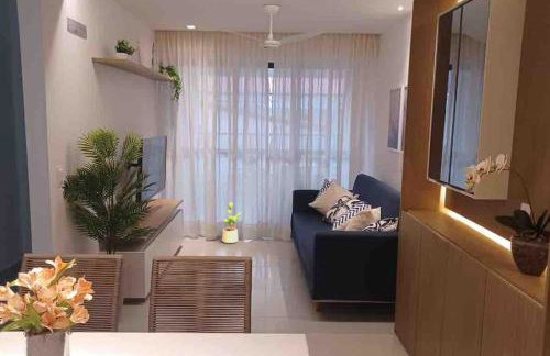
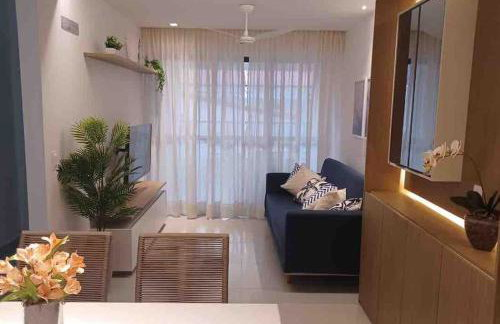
- potted plant [221,201,243,244]
